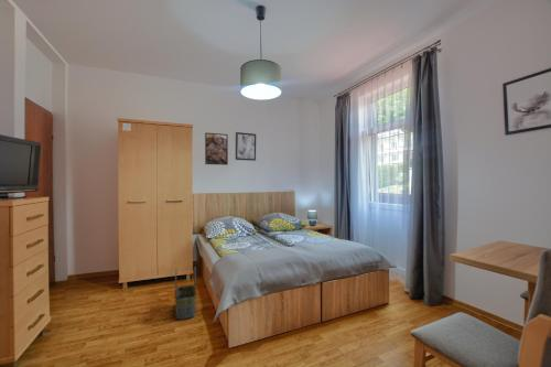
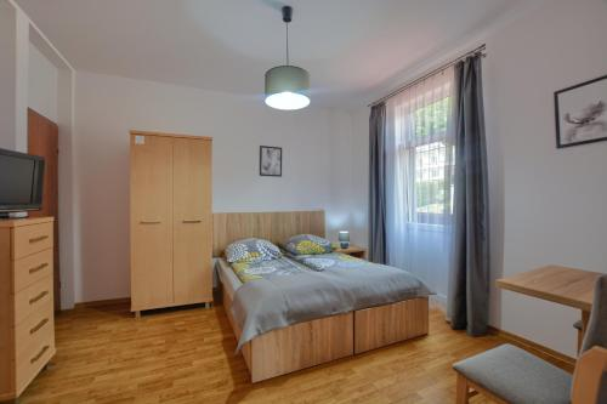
- basket [174,266,197,321]
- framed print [204,132,229,166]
